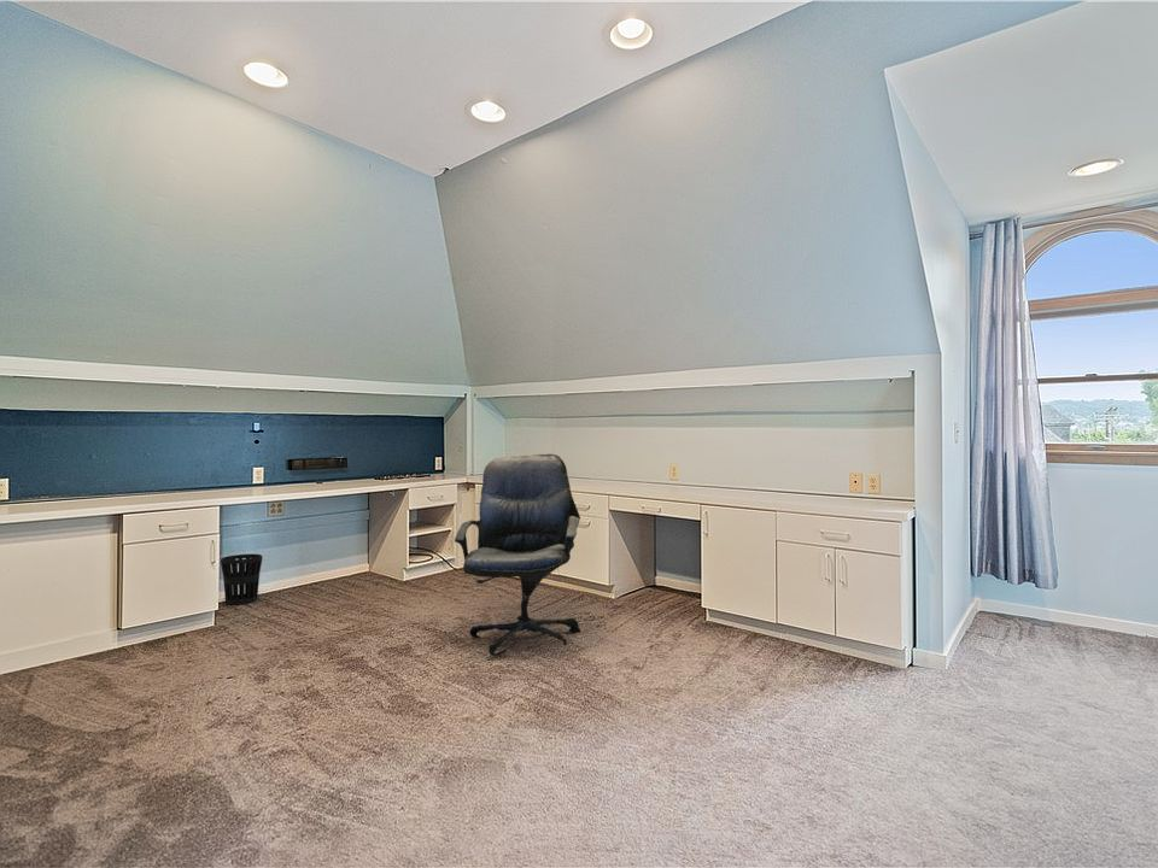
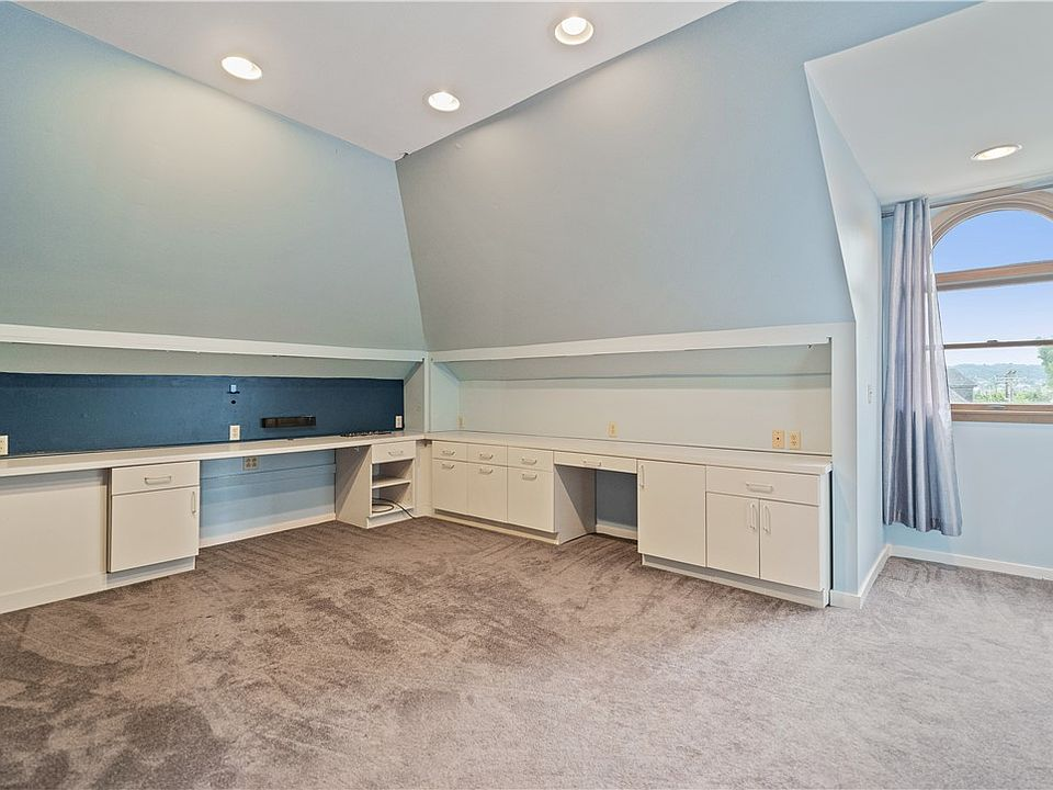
- office chair [454,453,581,657]
- wastebasket [220,553,263,605]
